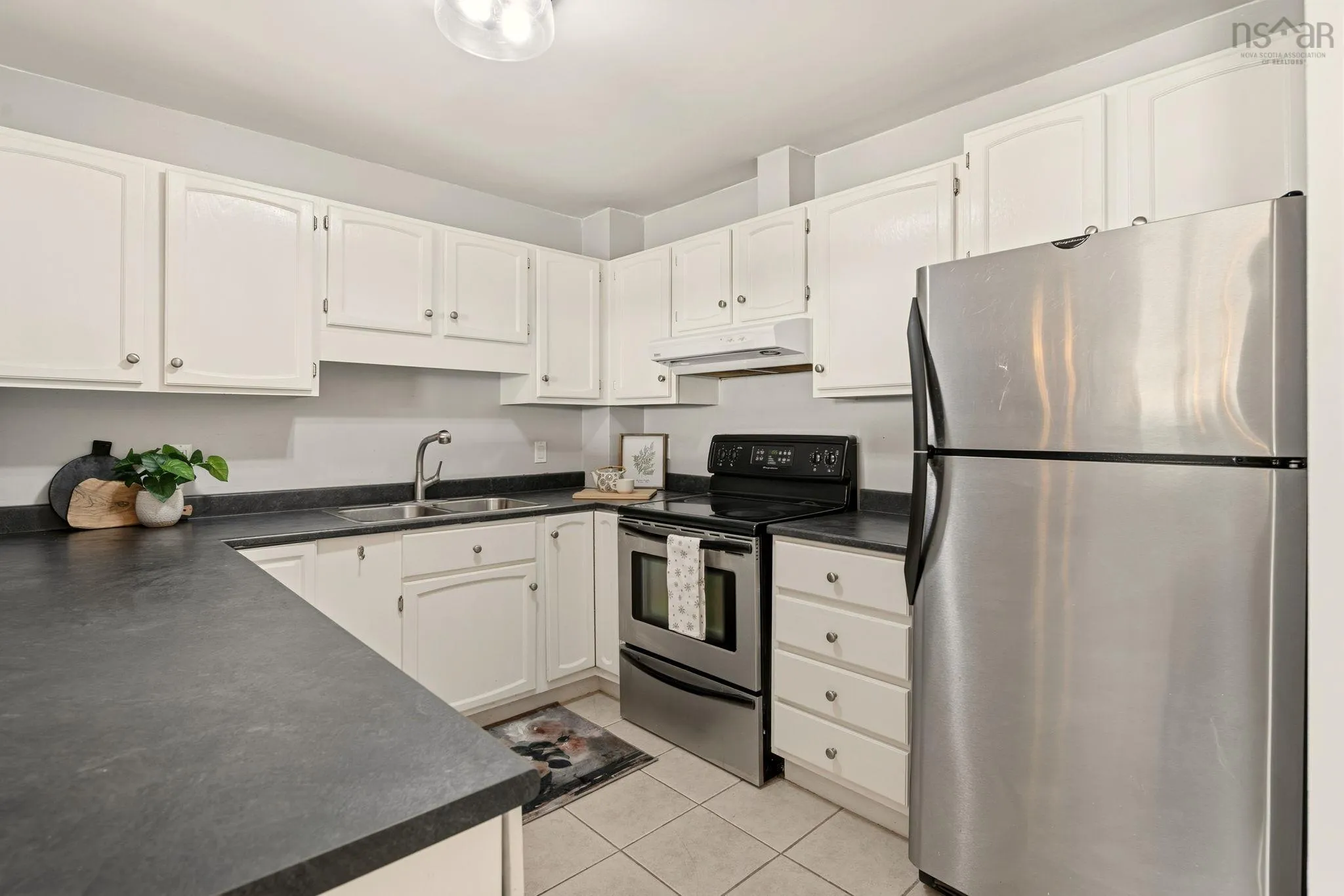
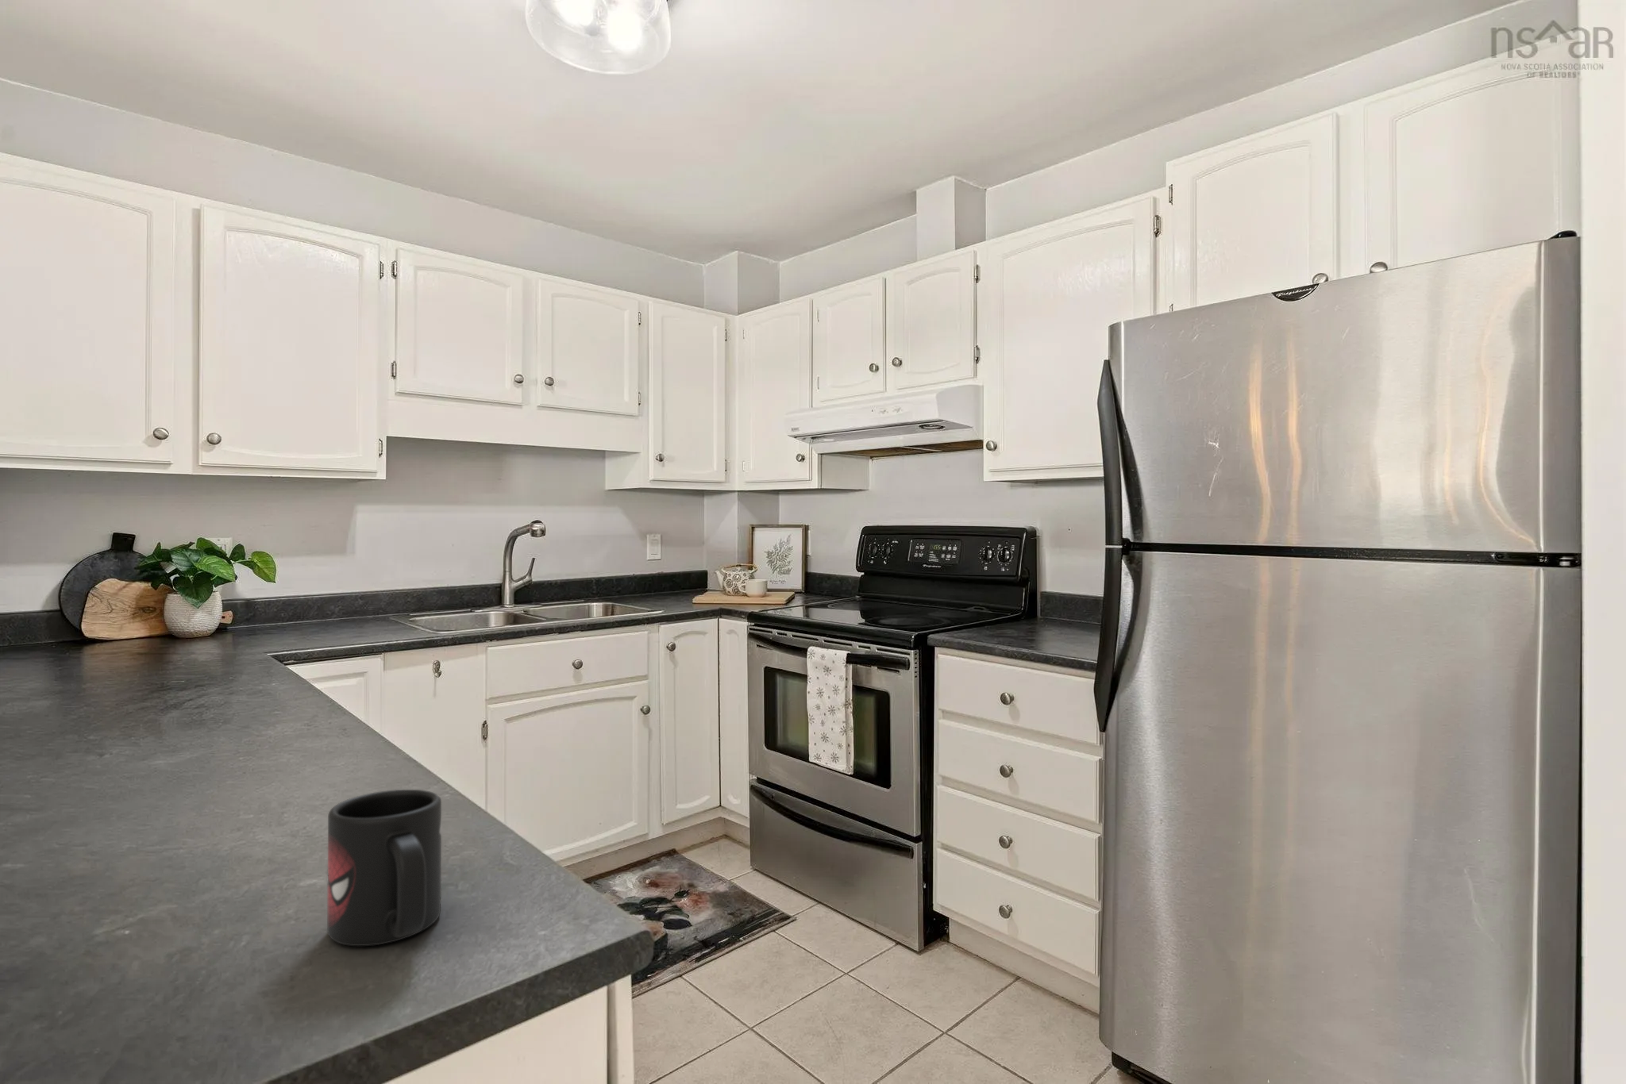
+ mug [327,789,443,947]
